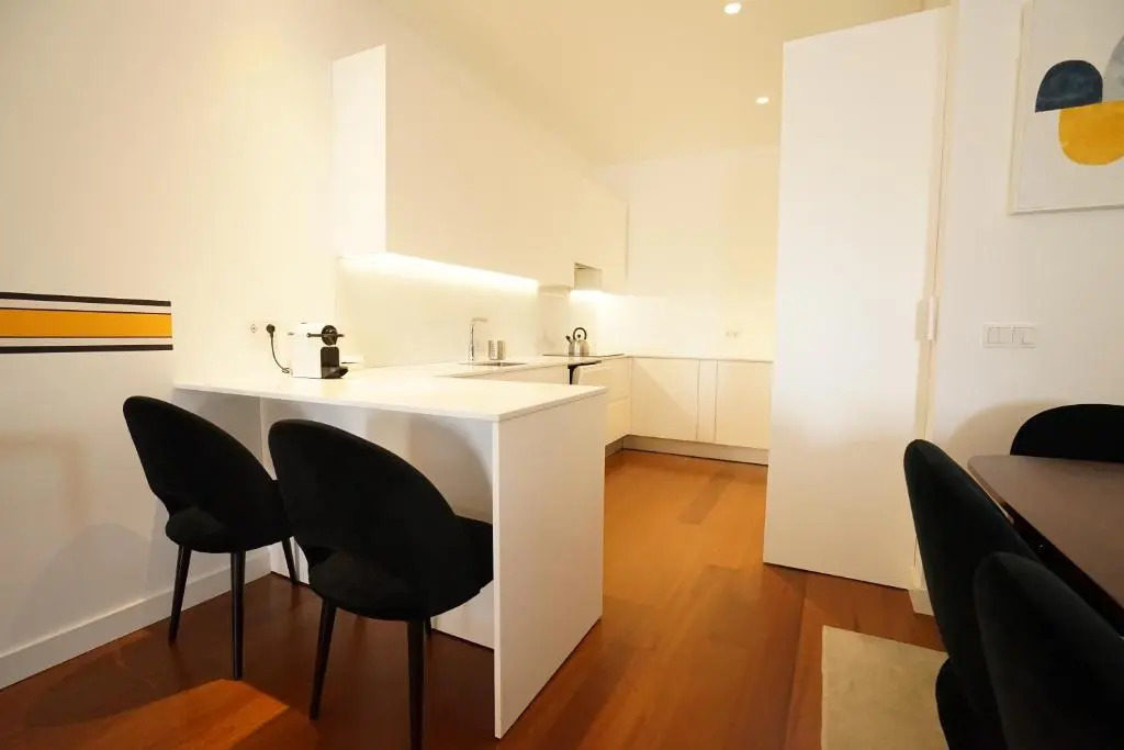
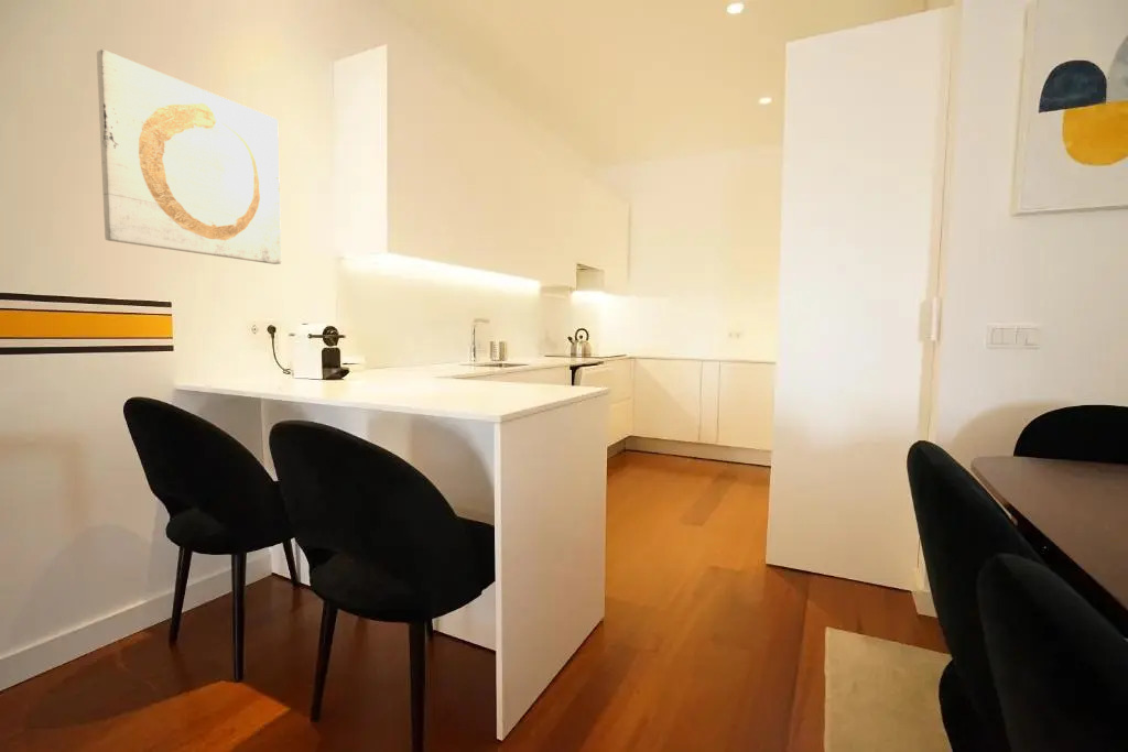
+ wall art [96,48,282,265]
